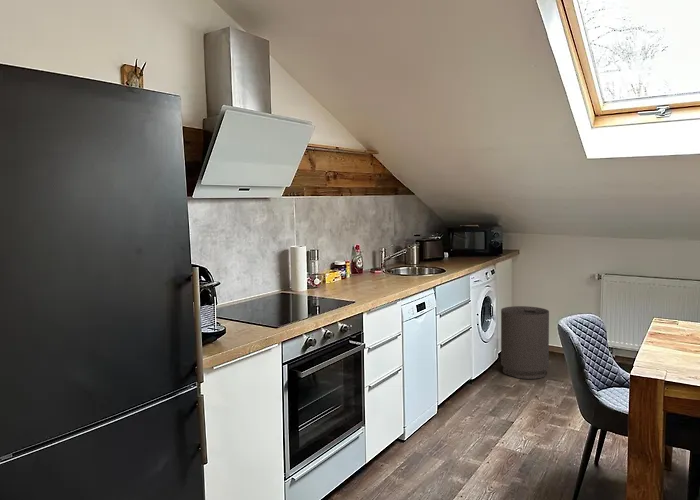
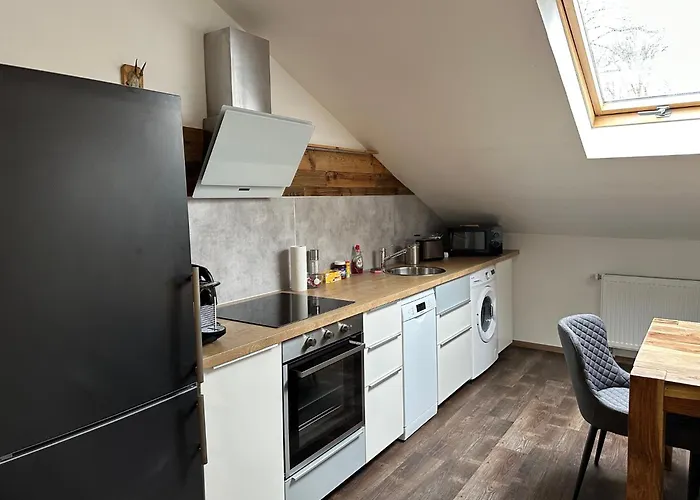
- trash can [500,305,550,380]
